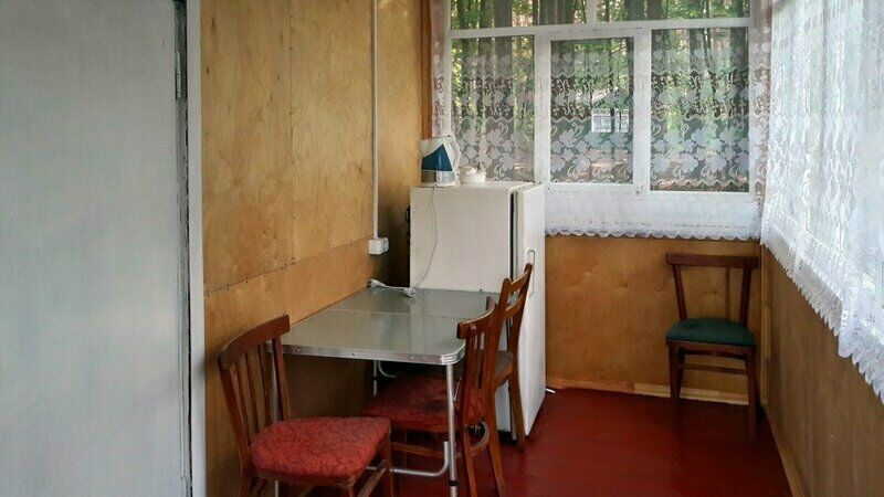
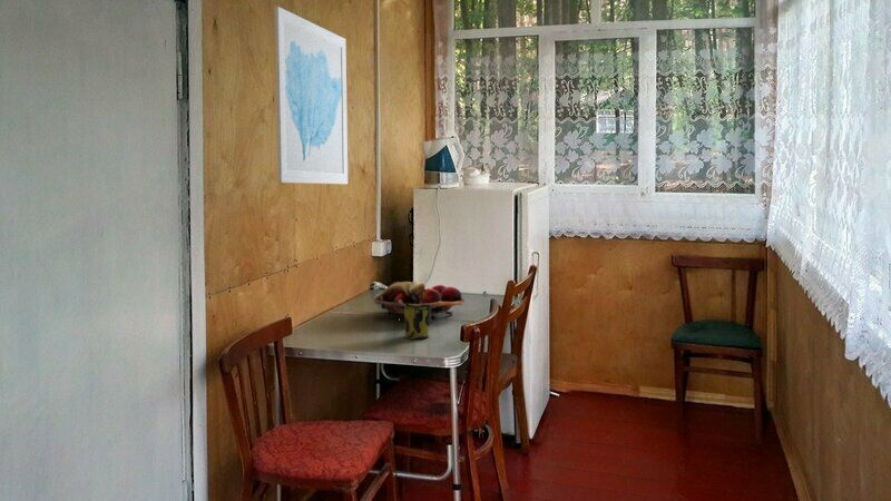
+ wall art [274,6,349,185]
+ mug [403,304,432,340]
+ fruit basket [372,281,466,321]
